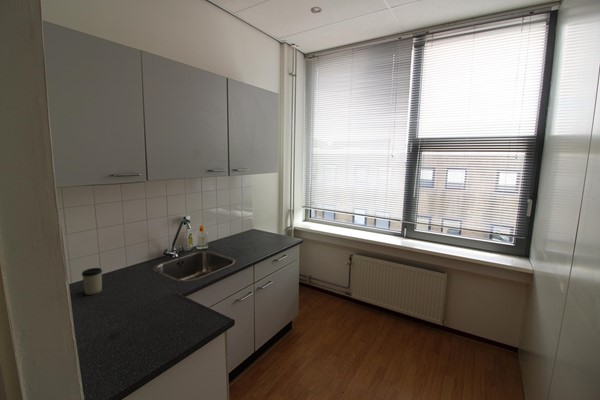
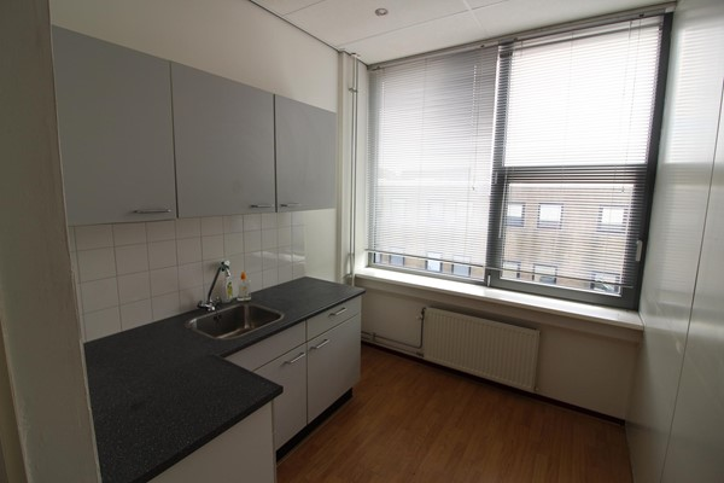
- cup [81,267,103,296]
